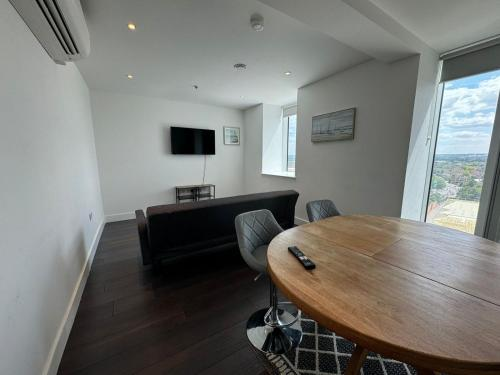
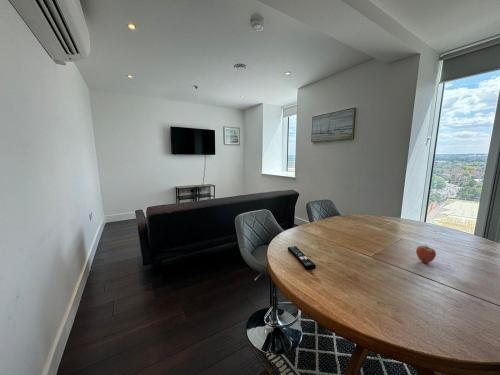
+ fruit [415,243,437,264]
